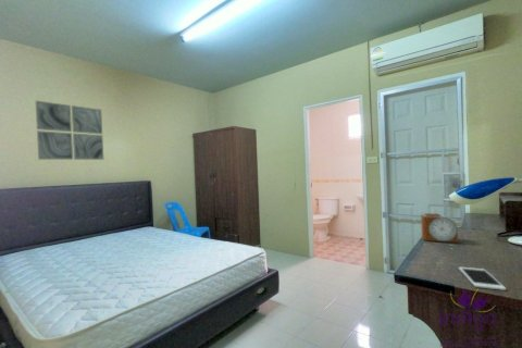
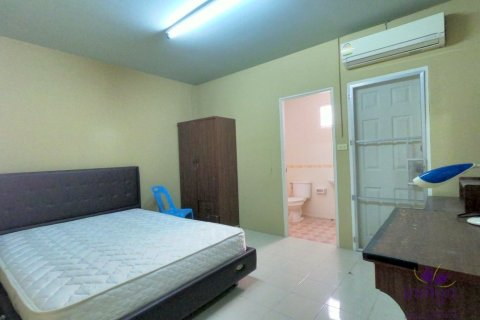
- wall art [35,100,104,161]
- cell phone [458,266,507,291]
- alarm clock [420,212,459,244]
